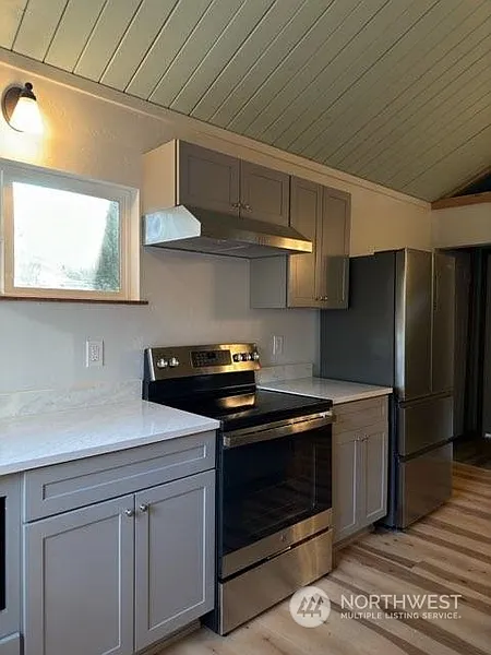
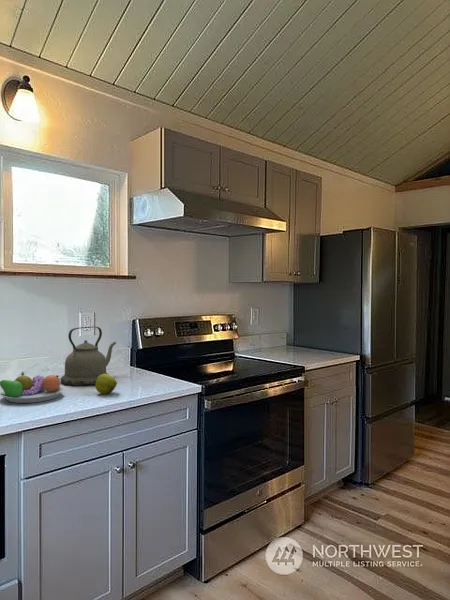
+ kettle [60,326,117,386]
+ apple [94,374,118,395]
+ fruit bowl [0,371,65,404]
